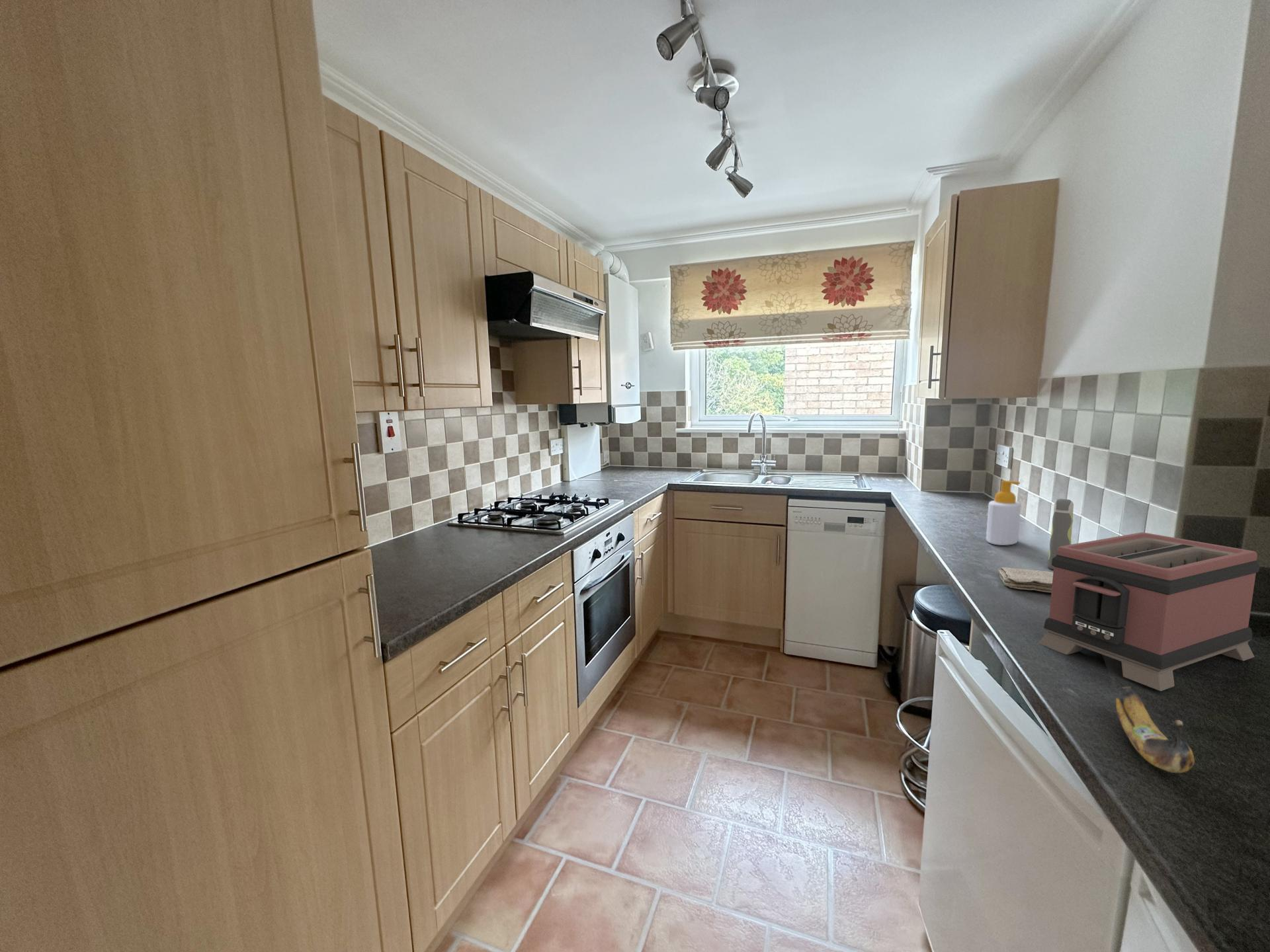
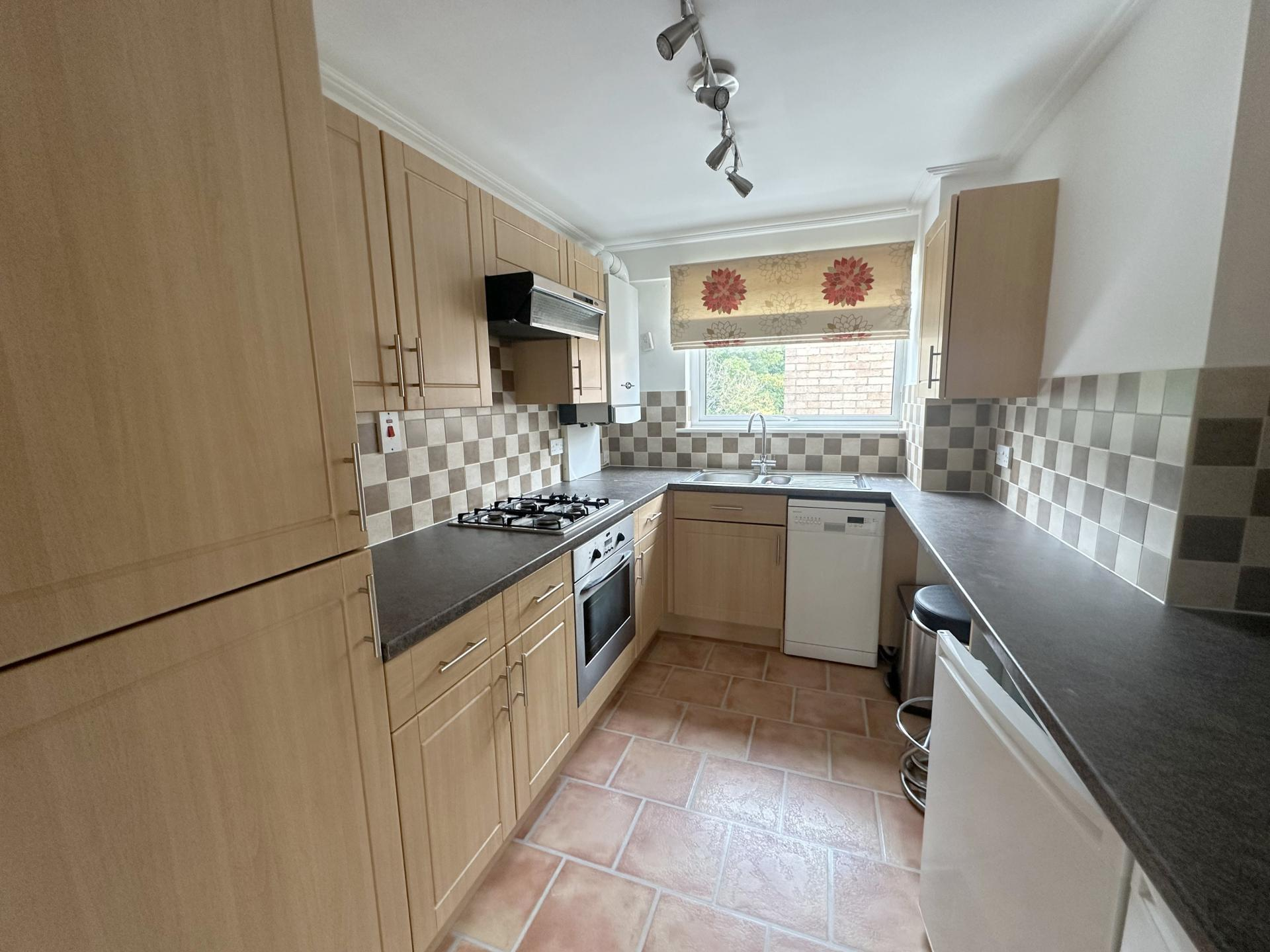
- toaster [1038,532,1261,692]
- banana [1115,686,1195,774]
- soap bottle [986,480,1022,546]
- washcloth [997,567,1053,593]
- spray bottle [1046,498,1074,571]
